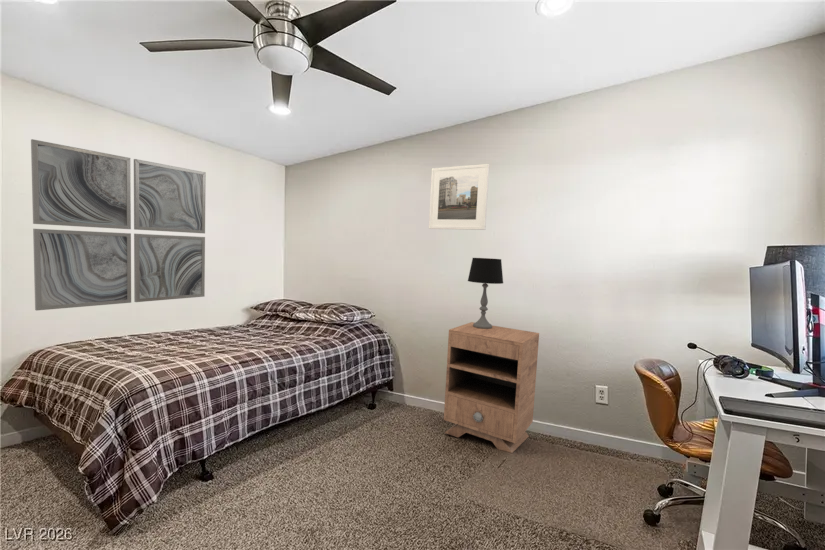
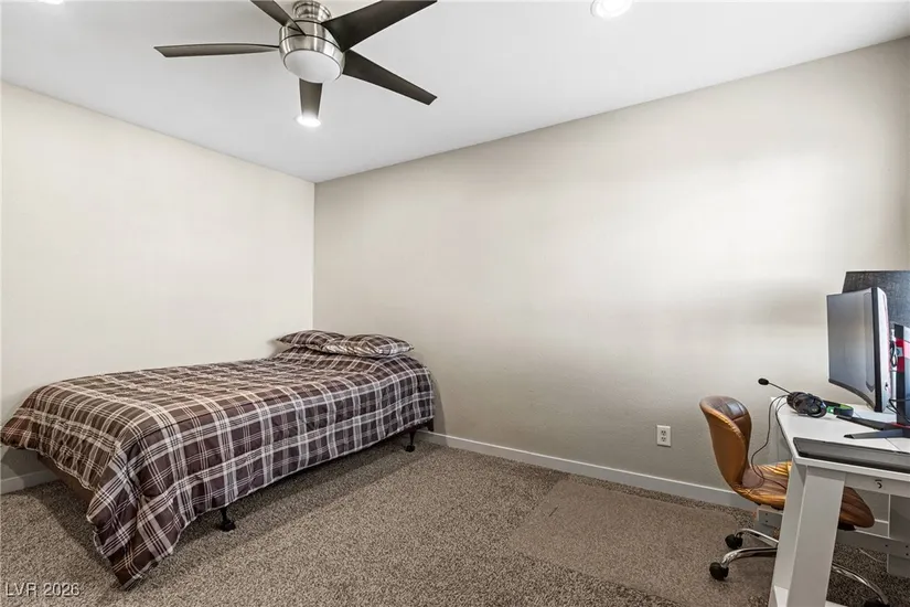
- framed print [428,163,491,231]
- table lamp [467,257,504,329]
- nightstand [443,321,540,454]
- wall art [30,138,207,312]
